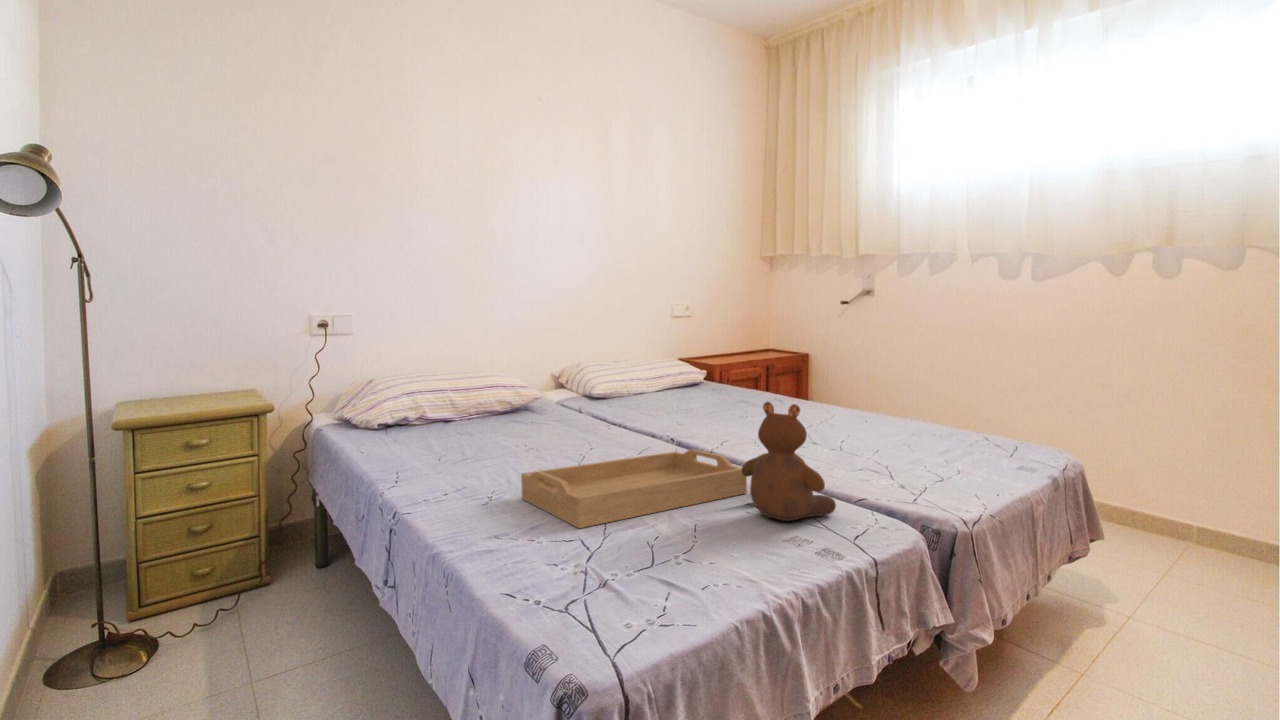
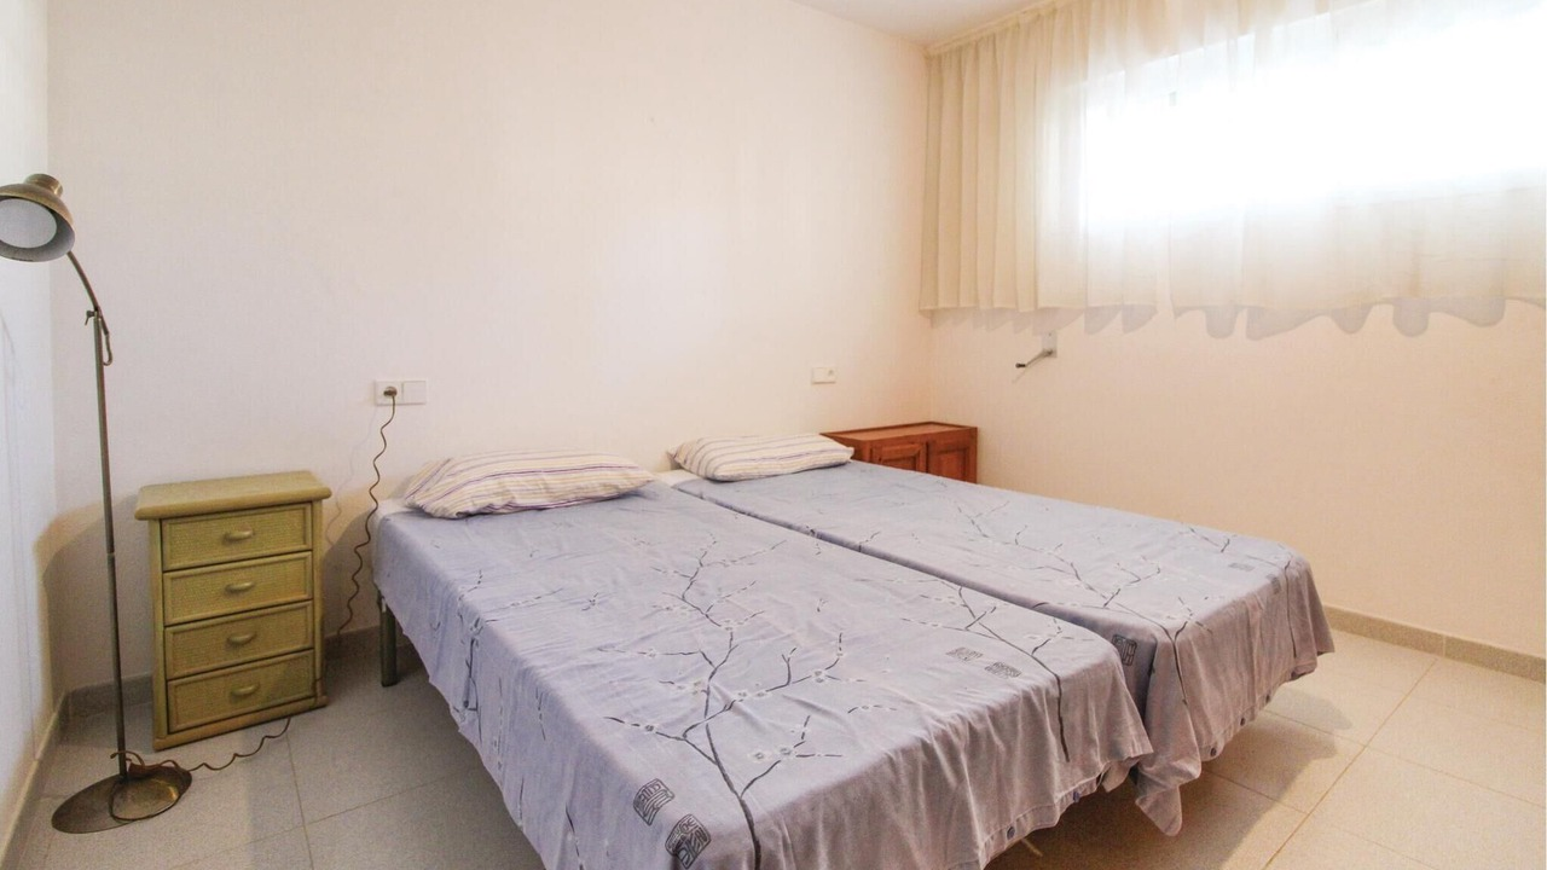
- teddy bear [742,401,837,522]
- serving tray [520,448,748,529]
